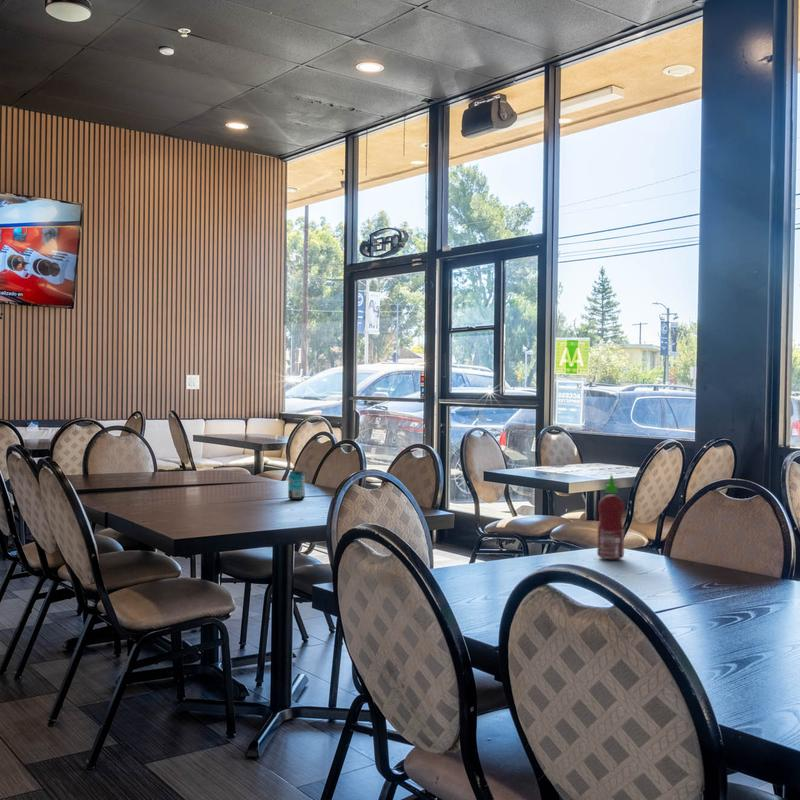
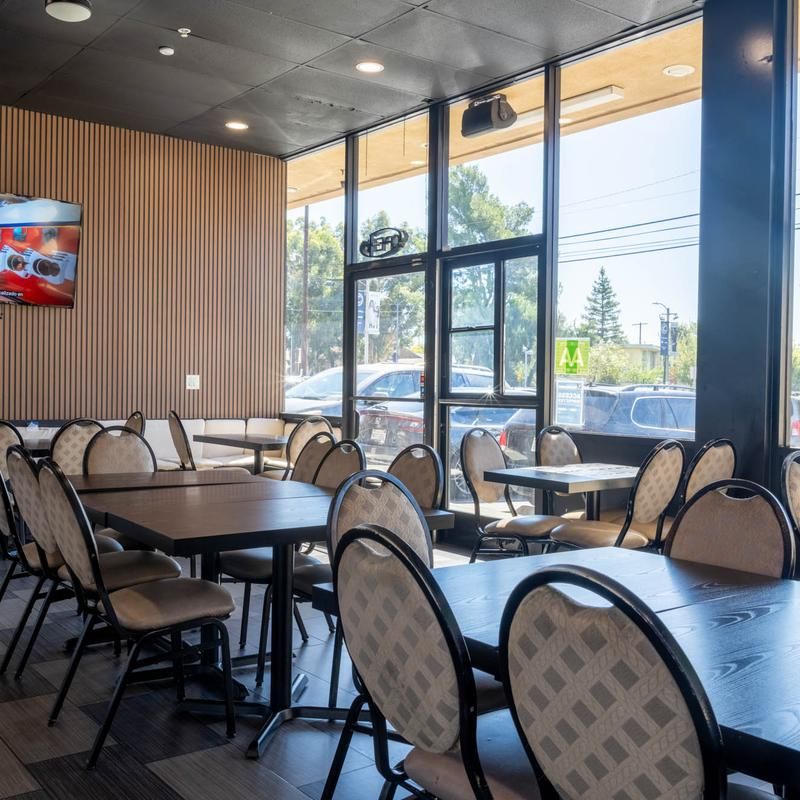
- hot sauce [596,474,626,560]
- beverage can [287,470,306,501]
